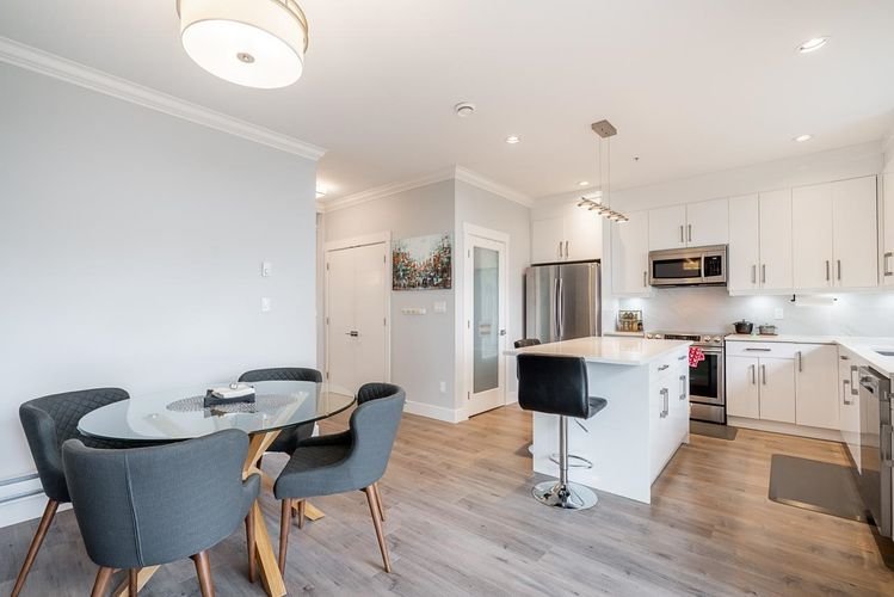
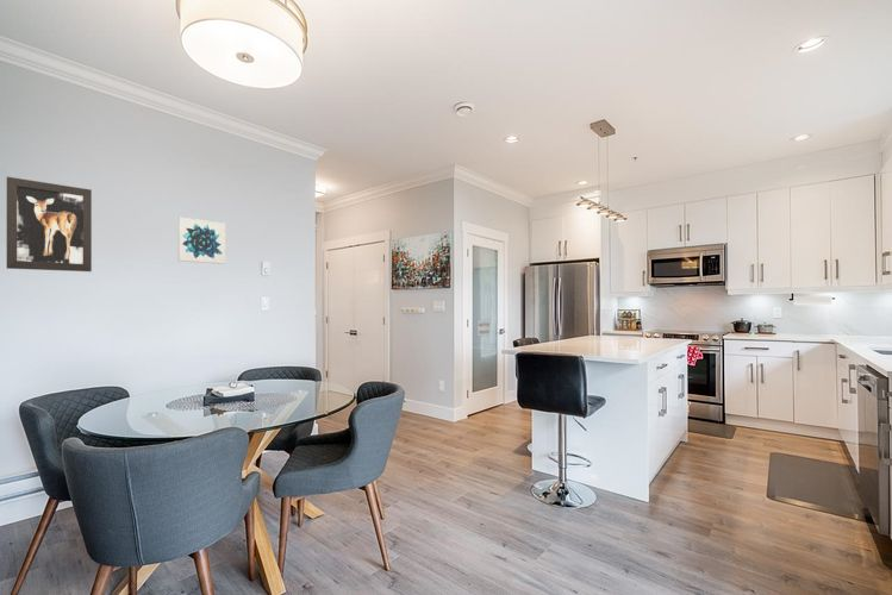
+ wall art [176,217,226,265]
+ wall art [6,176,93,273]
